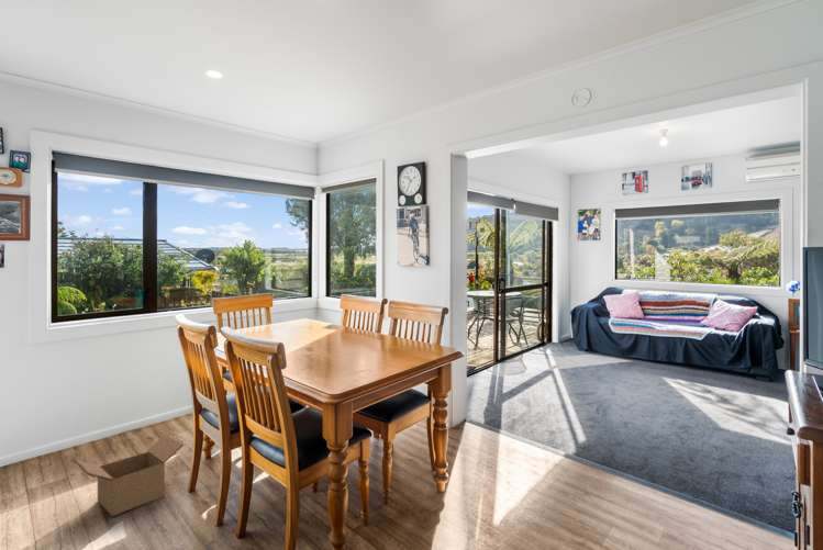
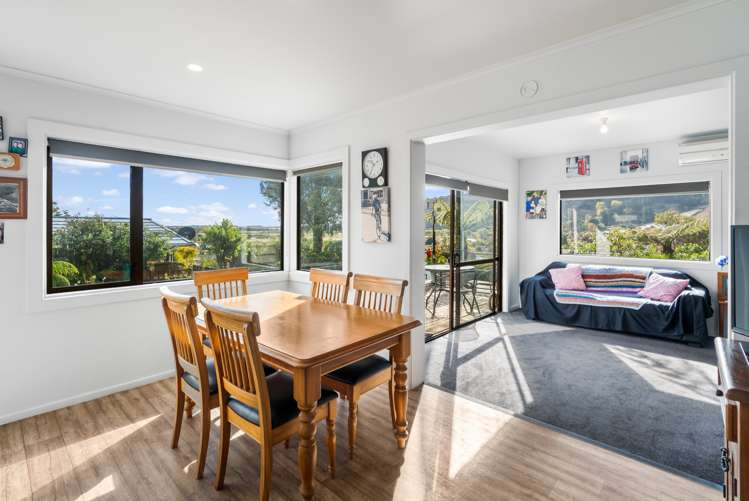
- box [74,433,185,517]
